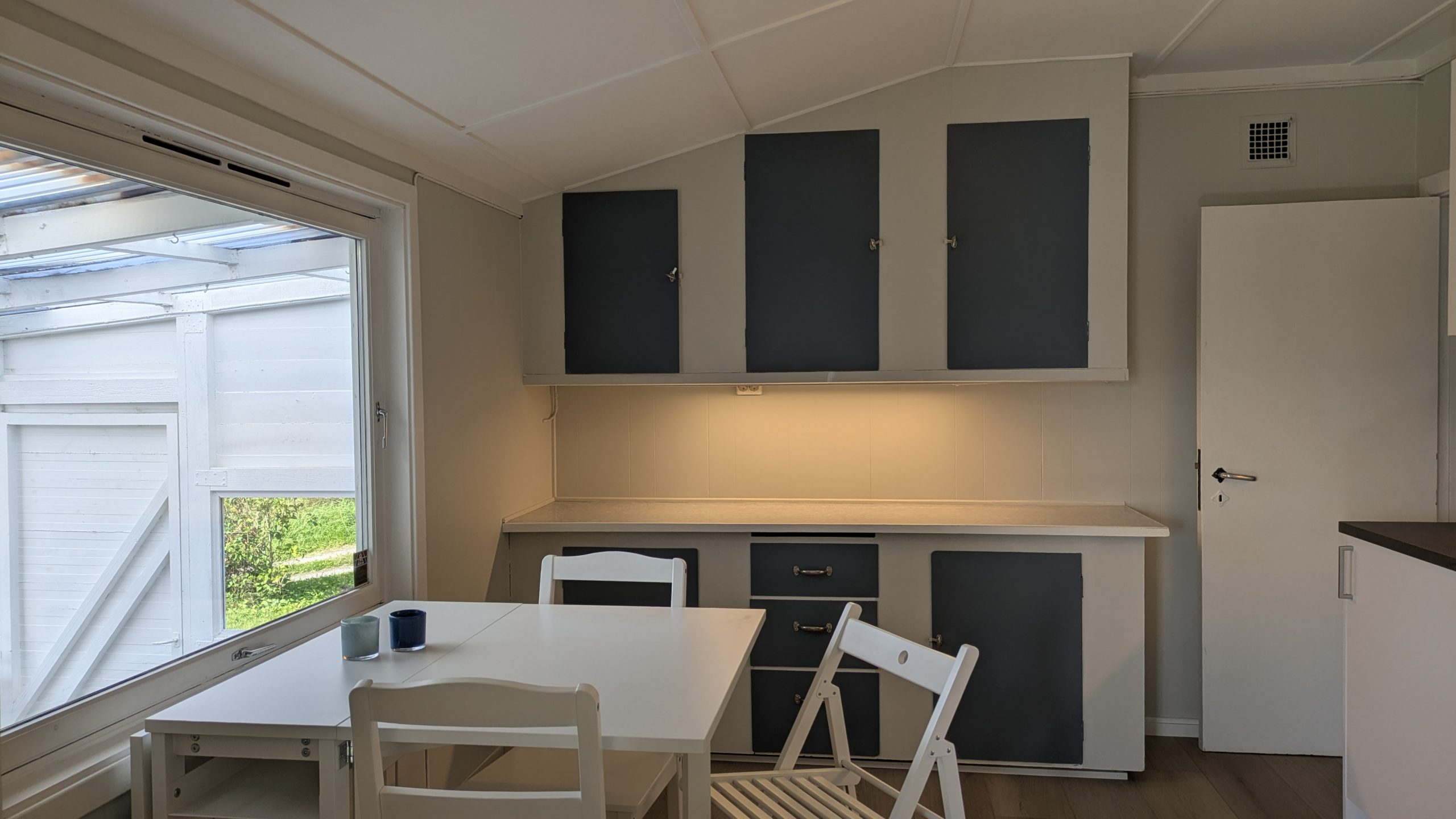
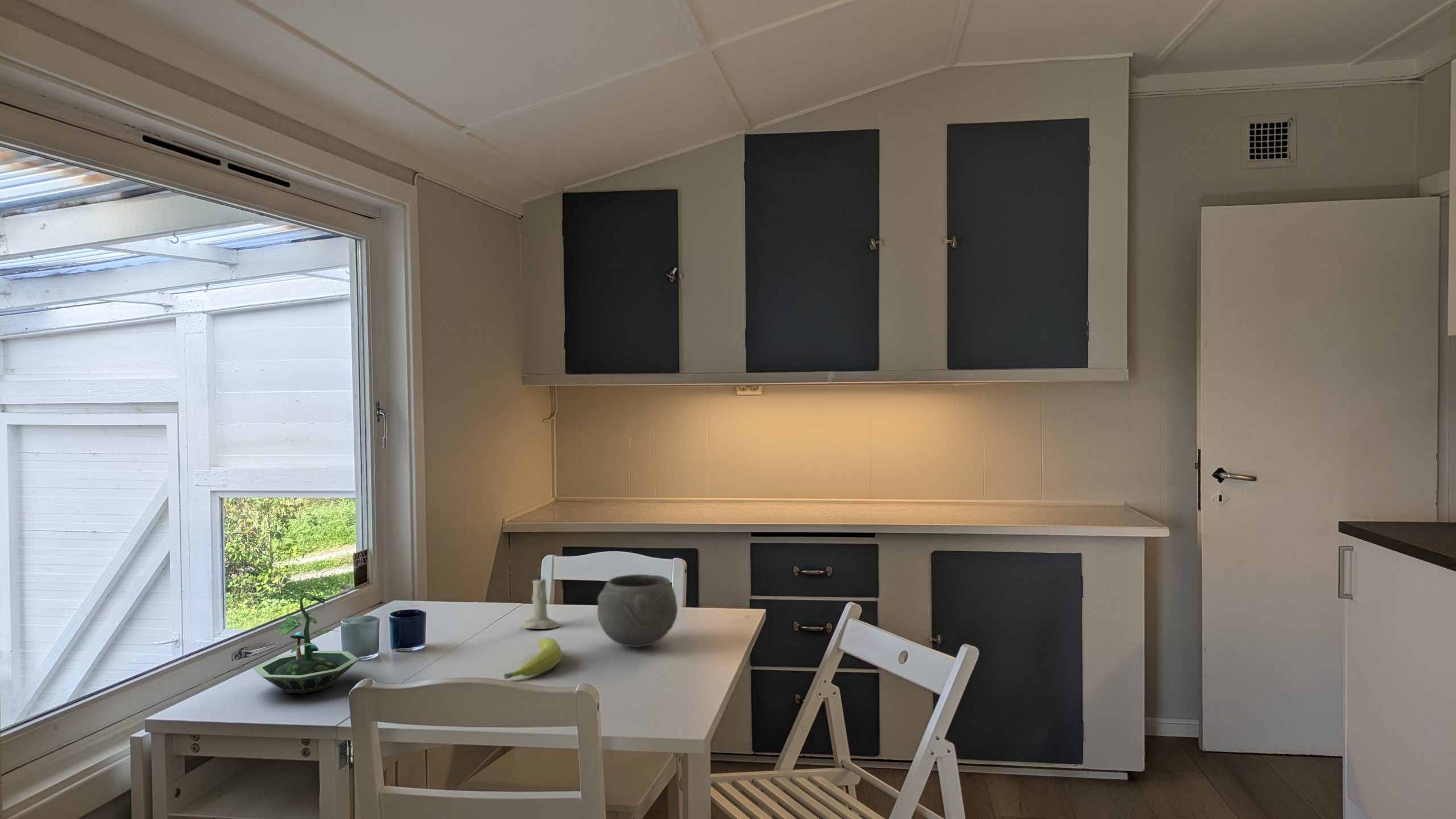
+ terrarium [253,594,359,694]
+ fruit [503,636,562,680]
+ bowl [597,574,678,647]
+ candle [522,566,561,630]
